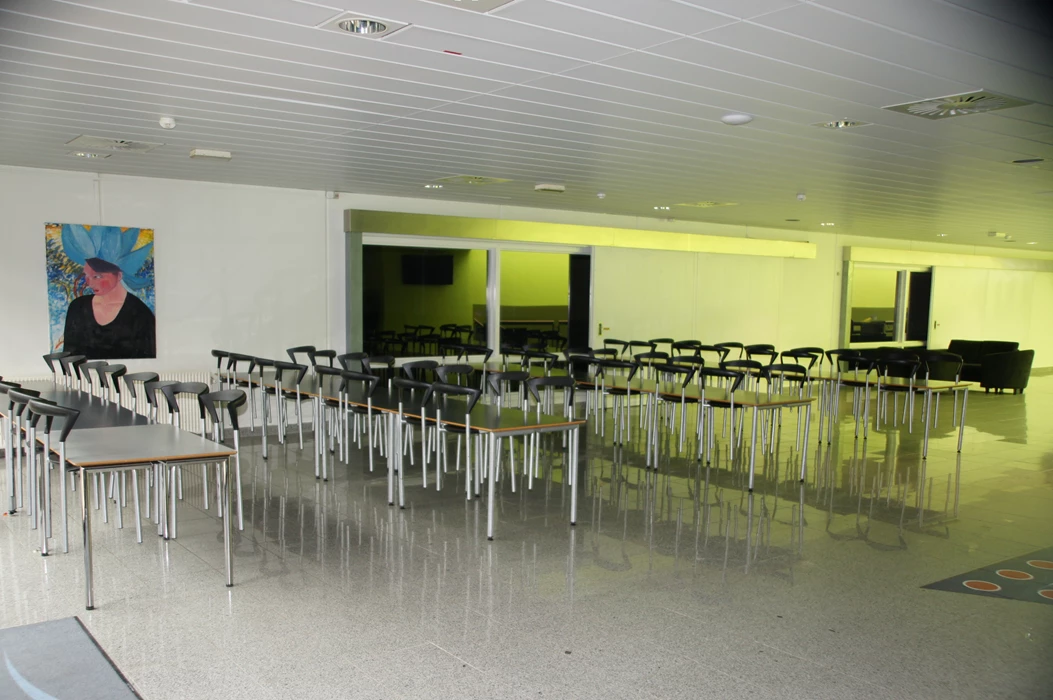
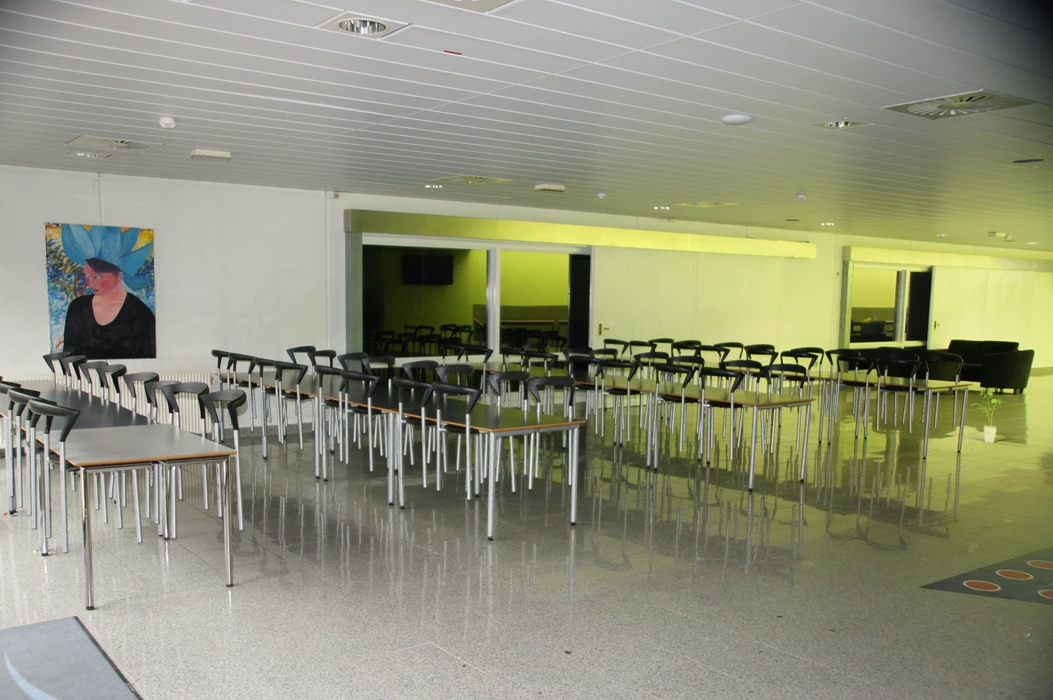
+ house plant [970,387,1006,444]
